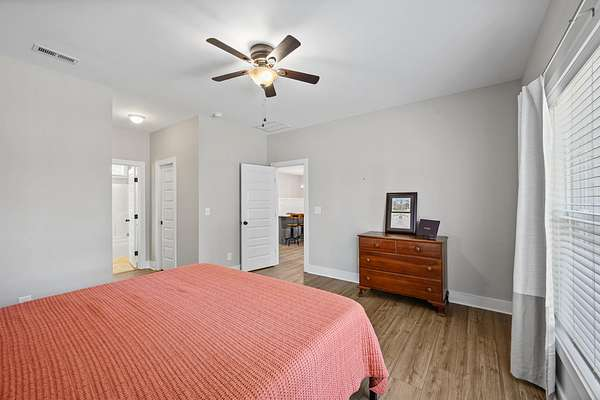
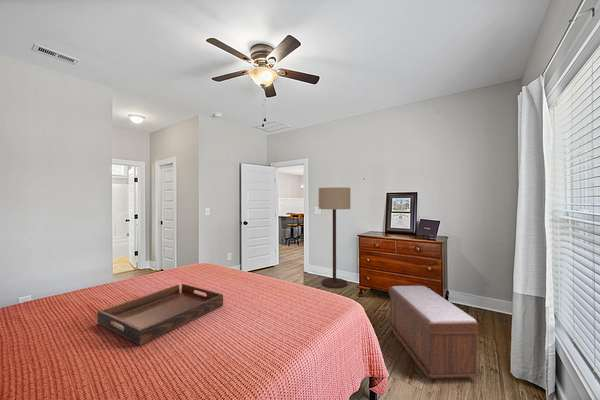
+ serving tray [97,283,224,346]
+ bench [388,285,479,381]
+ floor lamp [318,186,351,289]
